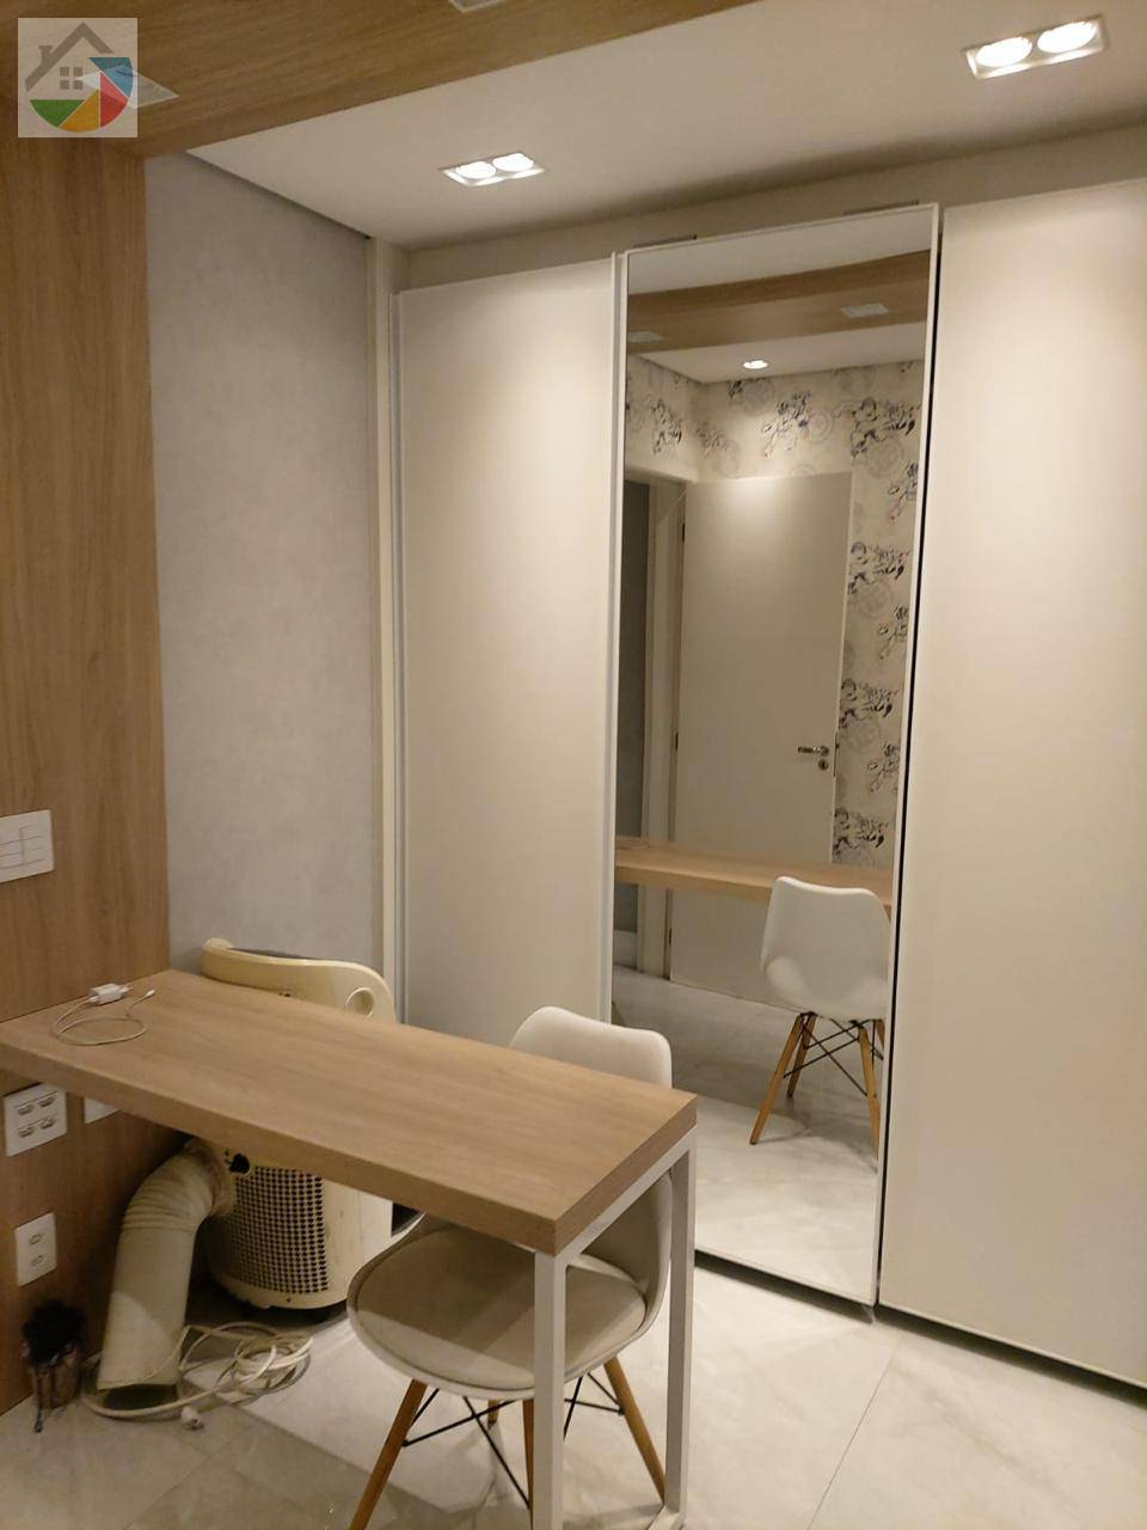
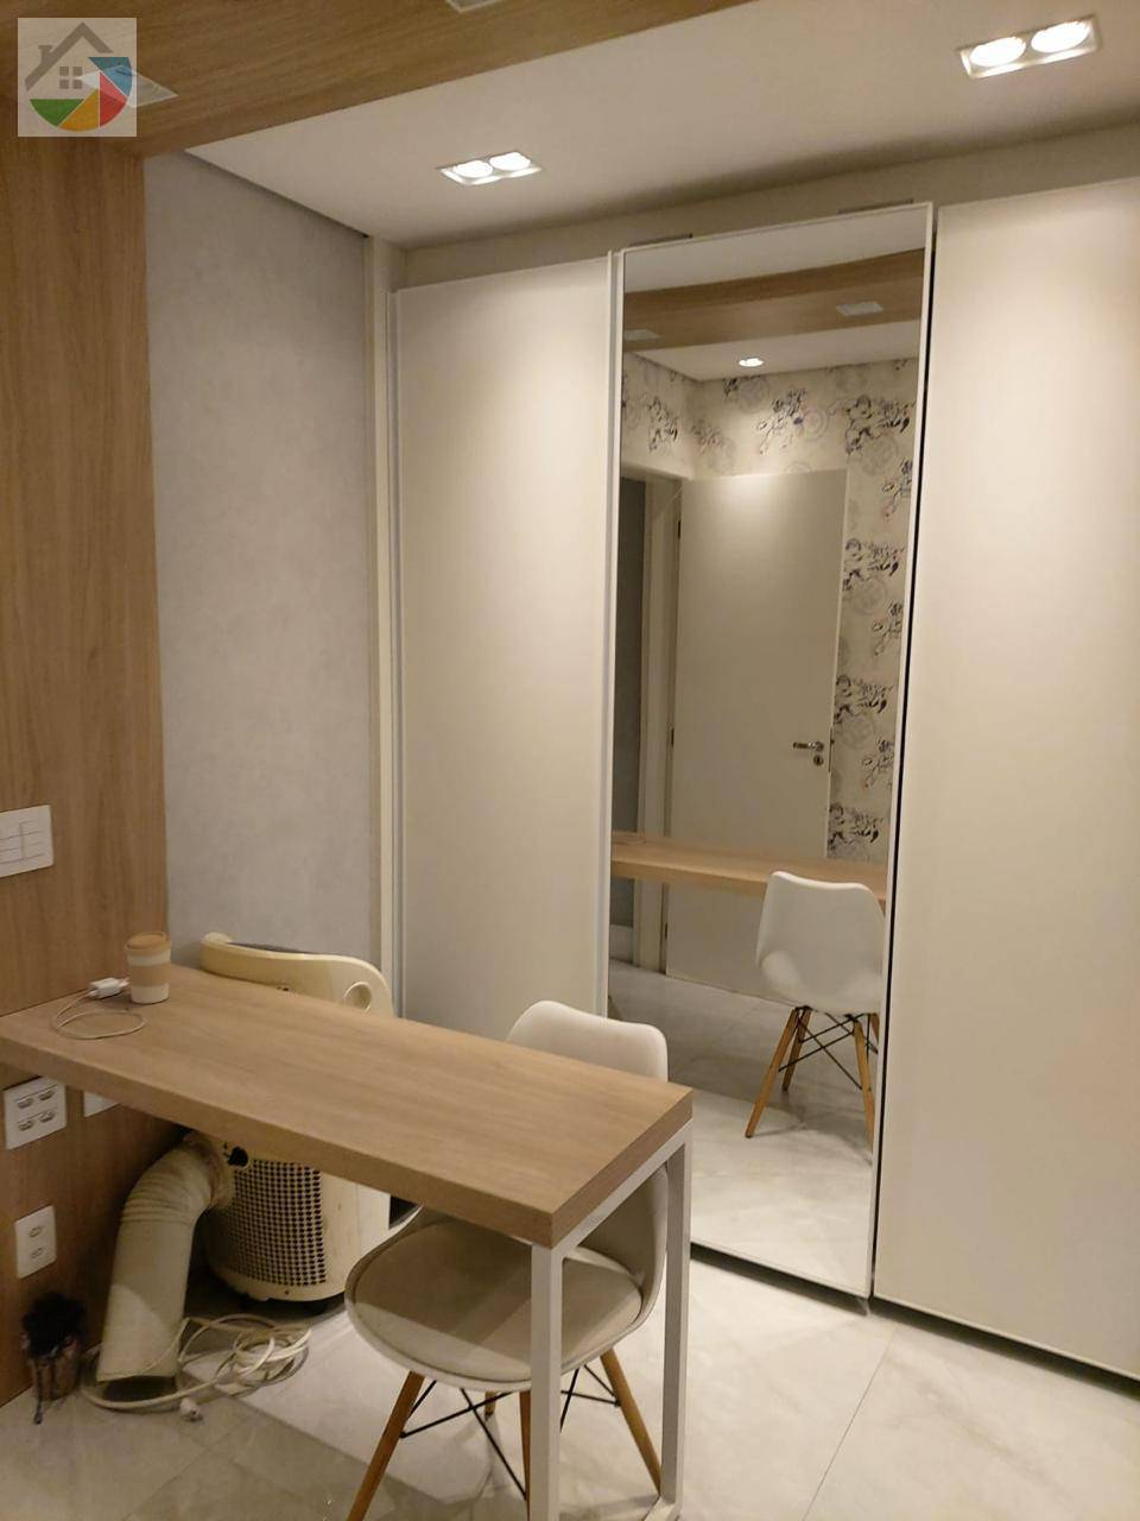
+ coffee cup [122,931,174,1005]
